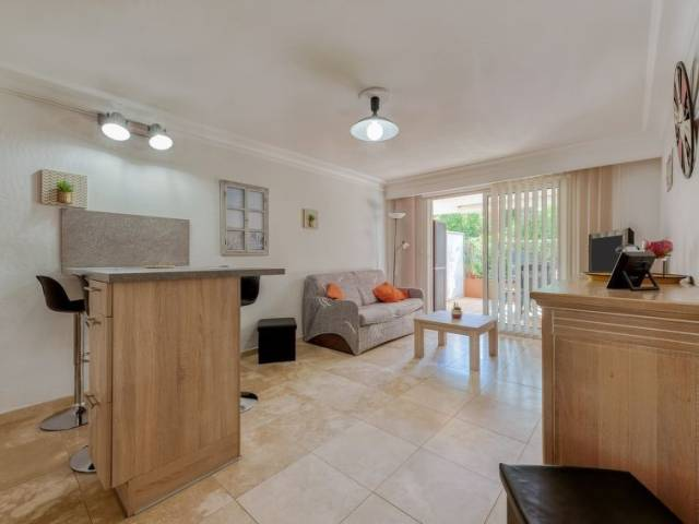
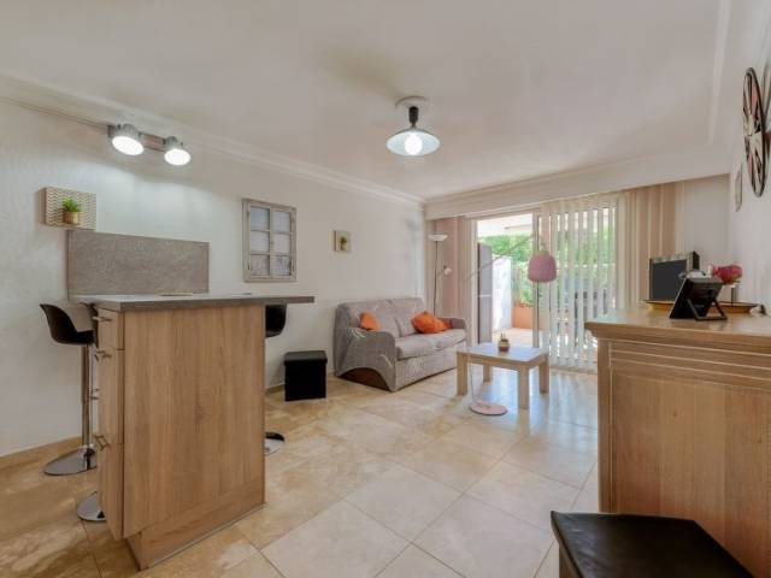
+ floor lamp [413,231,558,415]
